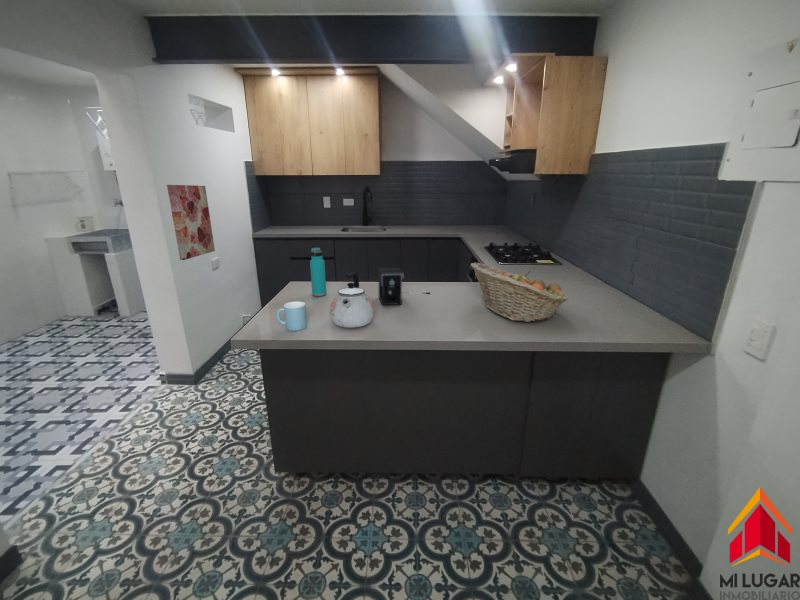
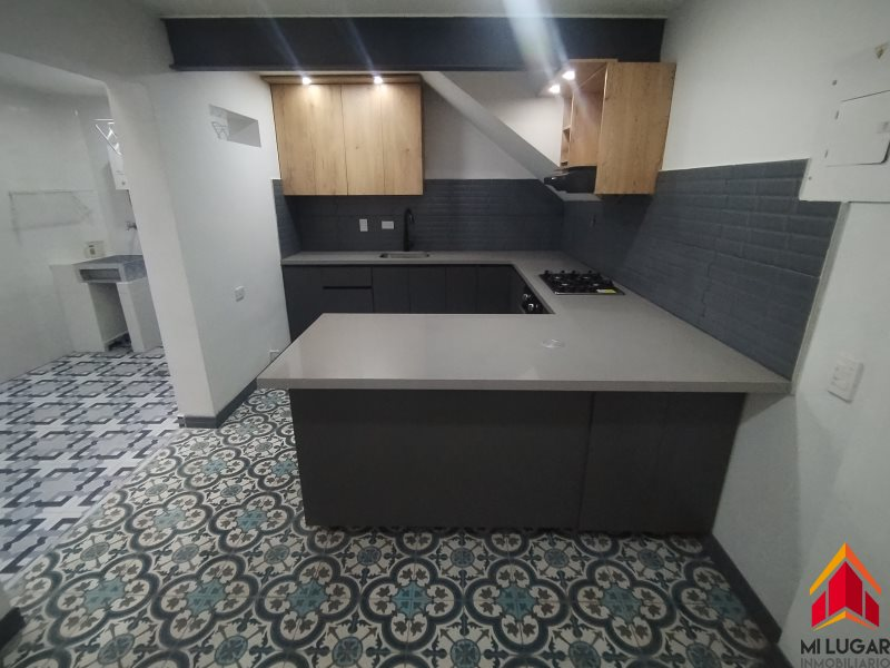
- kettle [329,271,375,329]
- coffee maker [377,267,431,306]
- mug [275,300,308,332]
- wall art [166,184,216,261]
- water bottle [309,247,327,297]
- fruit basket [470,262,569,323]
